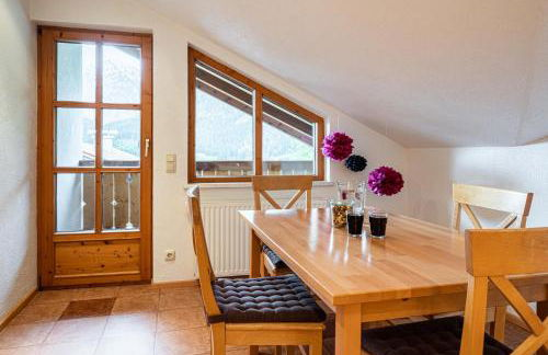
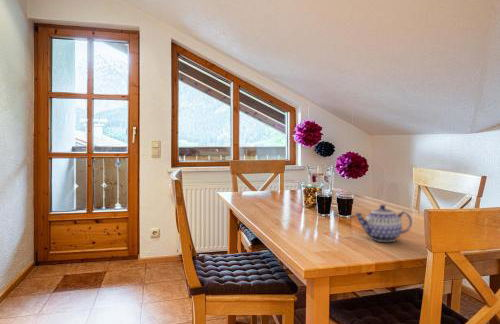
+ teapot [353,204,413,243]
